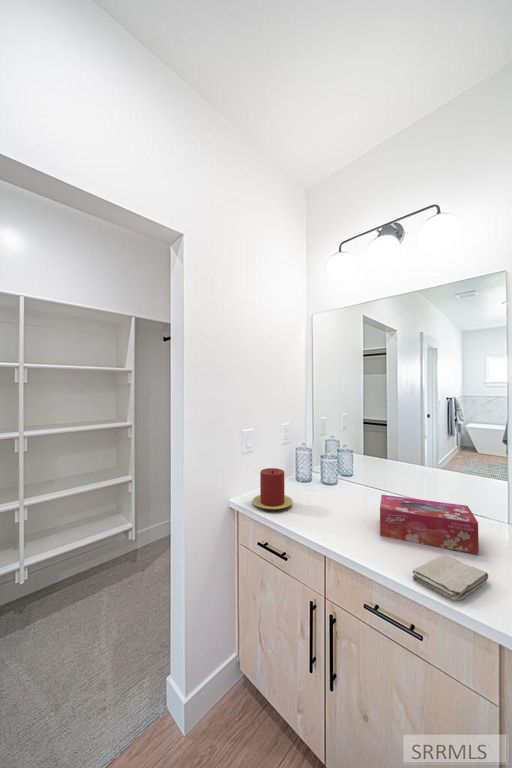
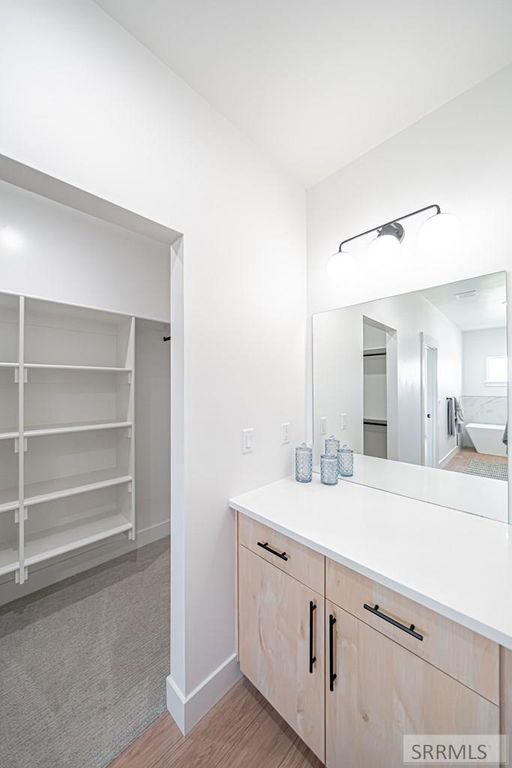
- washcloth [412,554,489,601]
- tissue box [379,494,480,555]
- candle [251,467,294,511]
